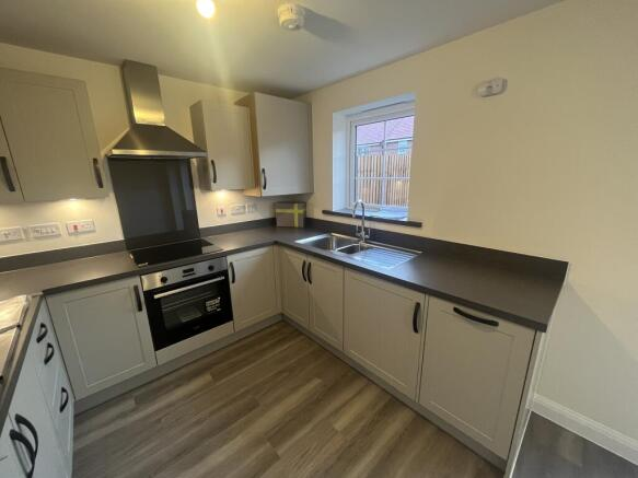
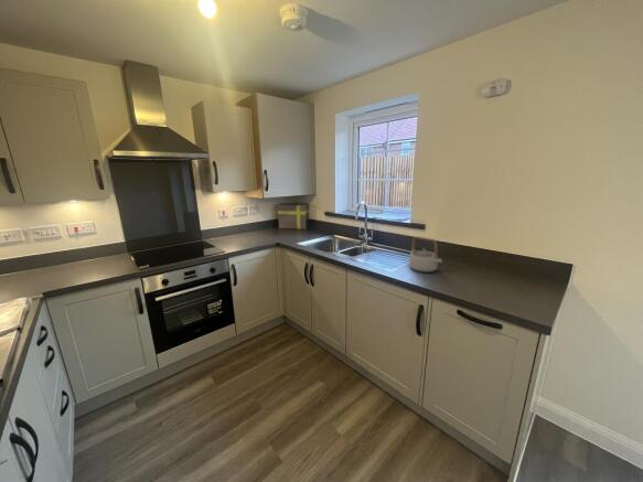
+ teapot [408,236,443,274]
